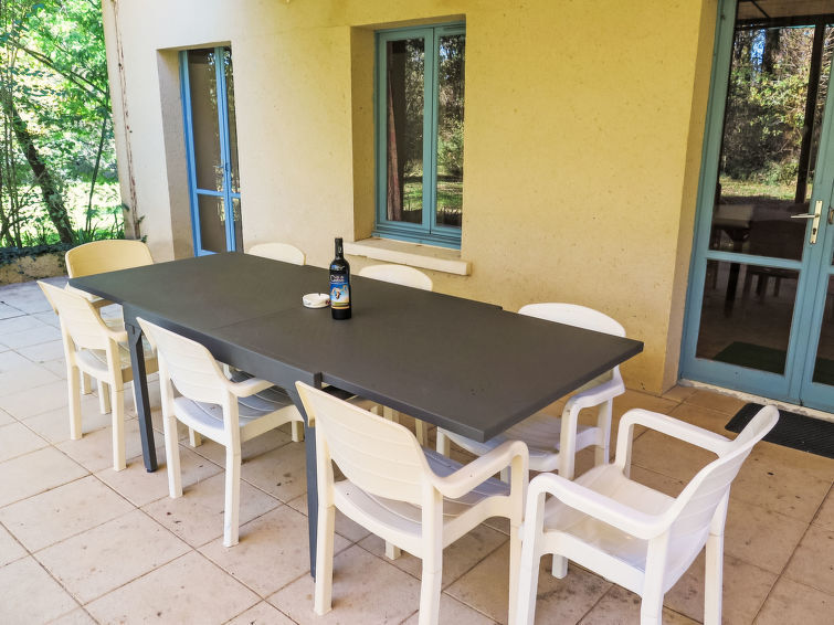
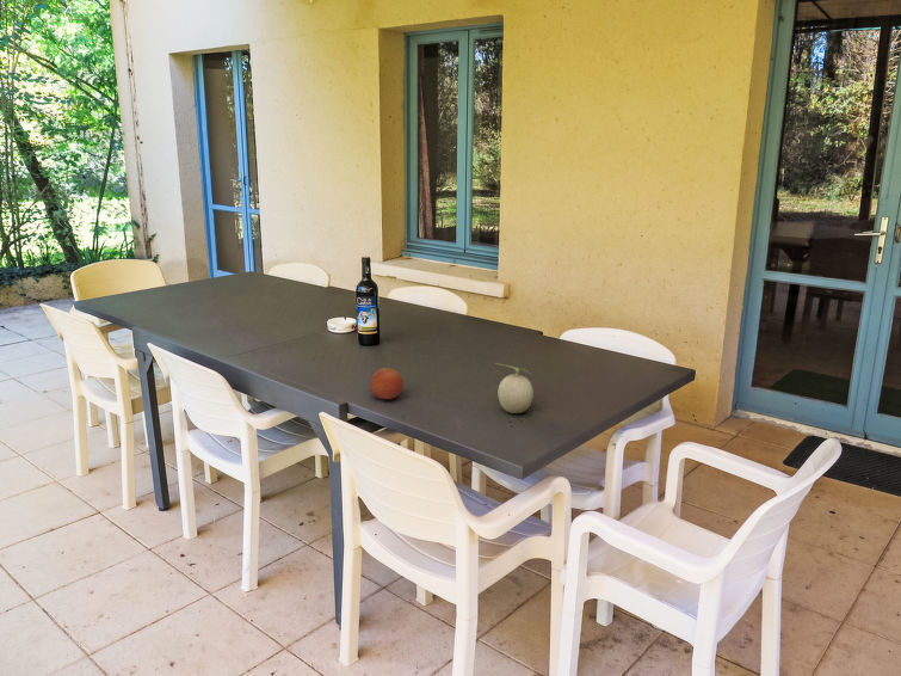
+ fruit [369,367,405,400]
+ fruit [494,362,535,414]
